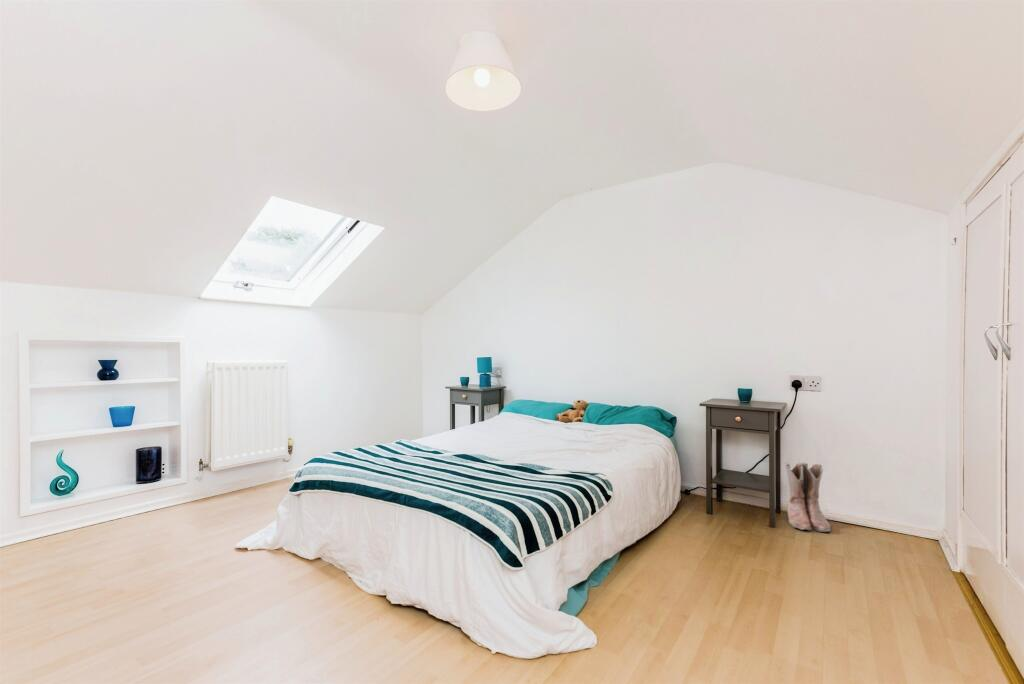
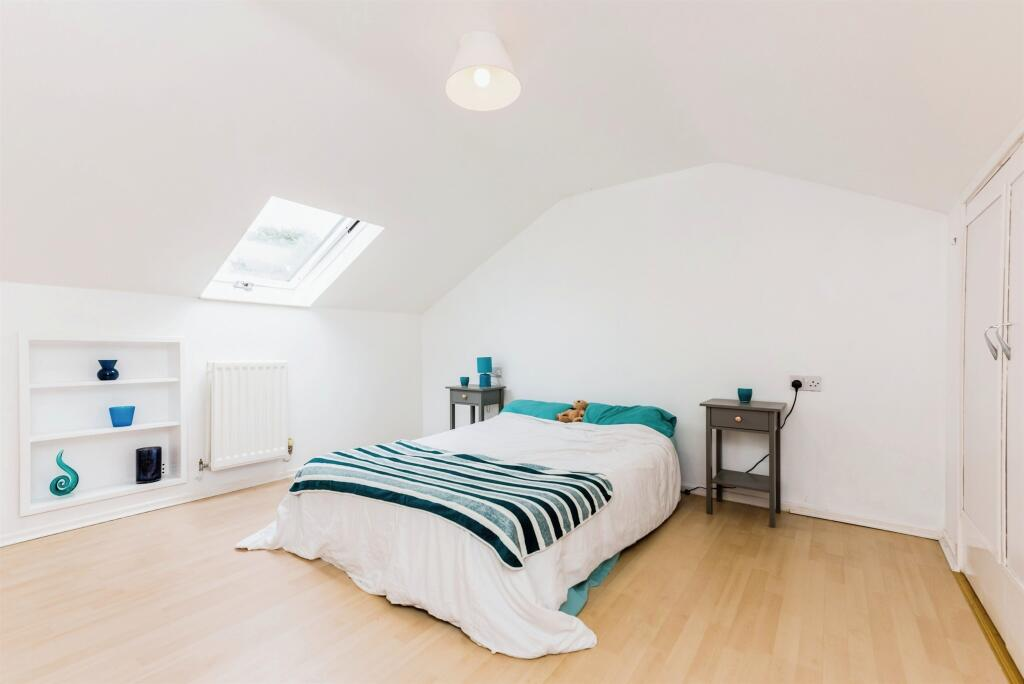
- boots [784,461,832,533]
